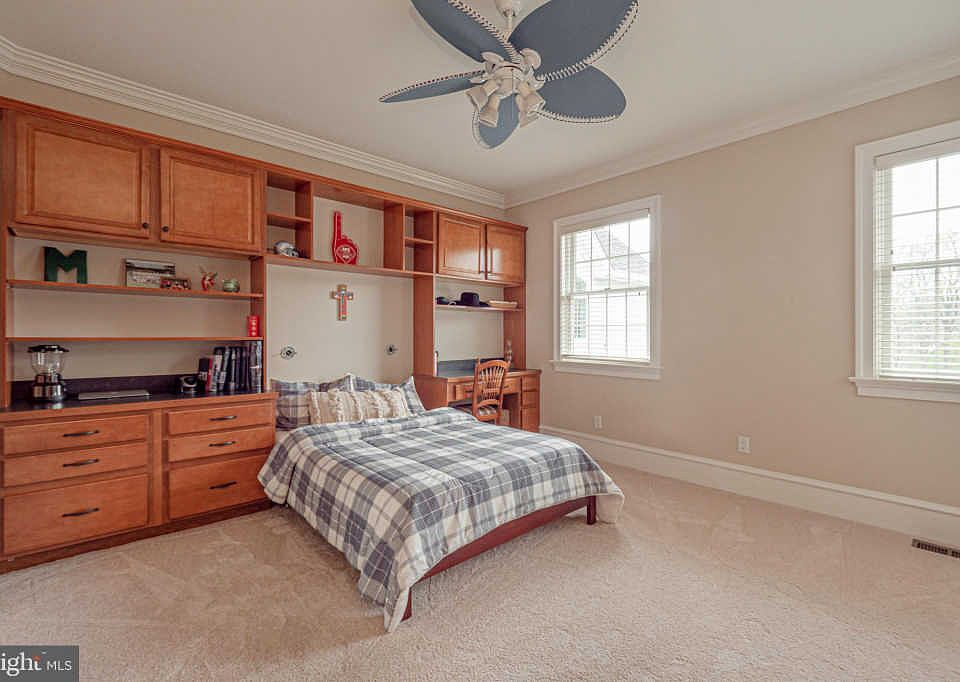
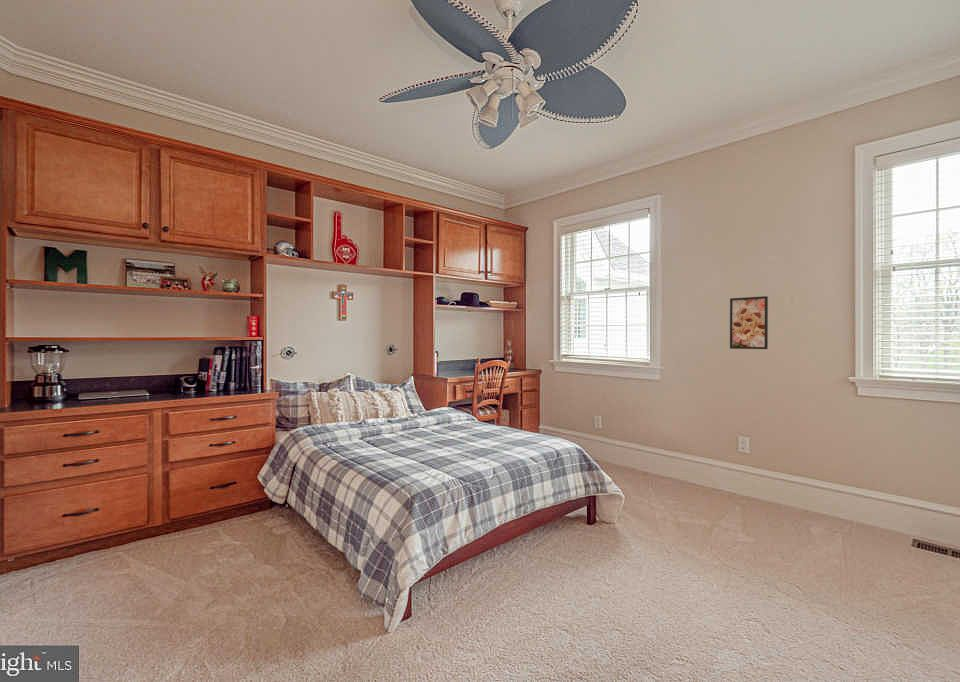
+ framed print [729,295,769,350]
